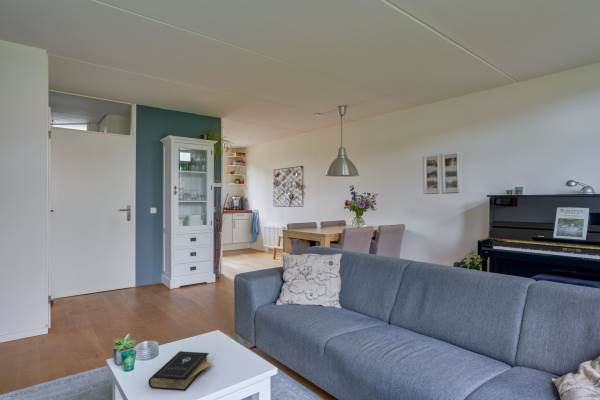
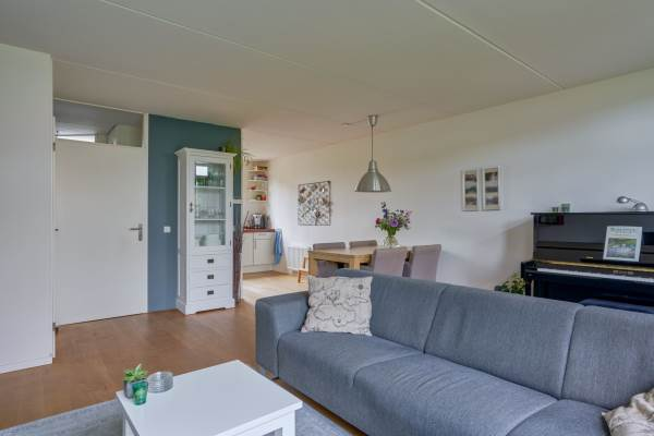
- book [148,350,213,392]
